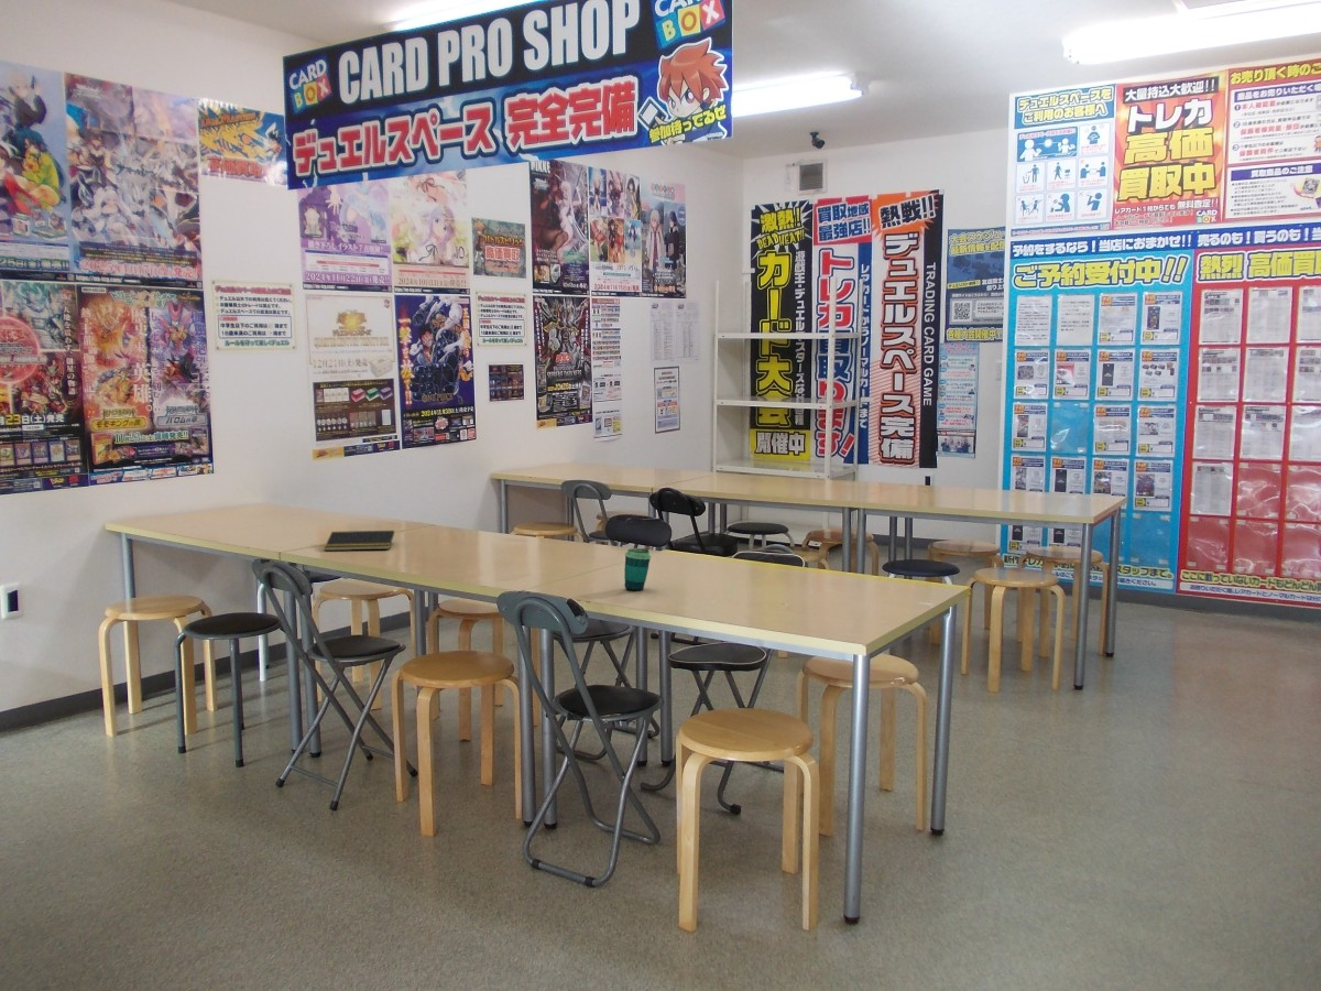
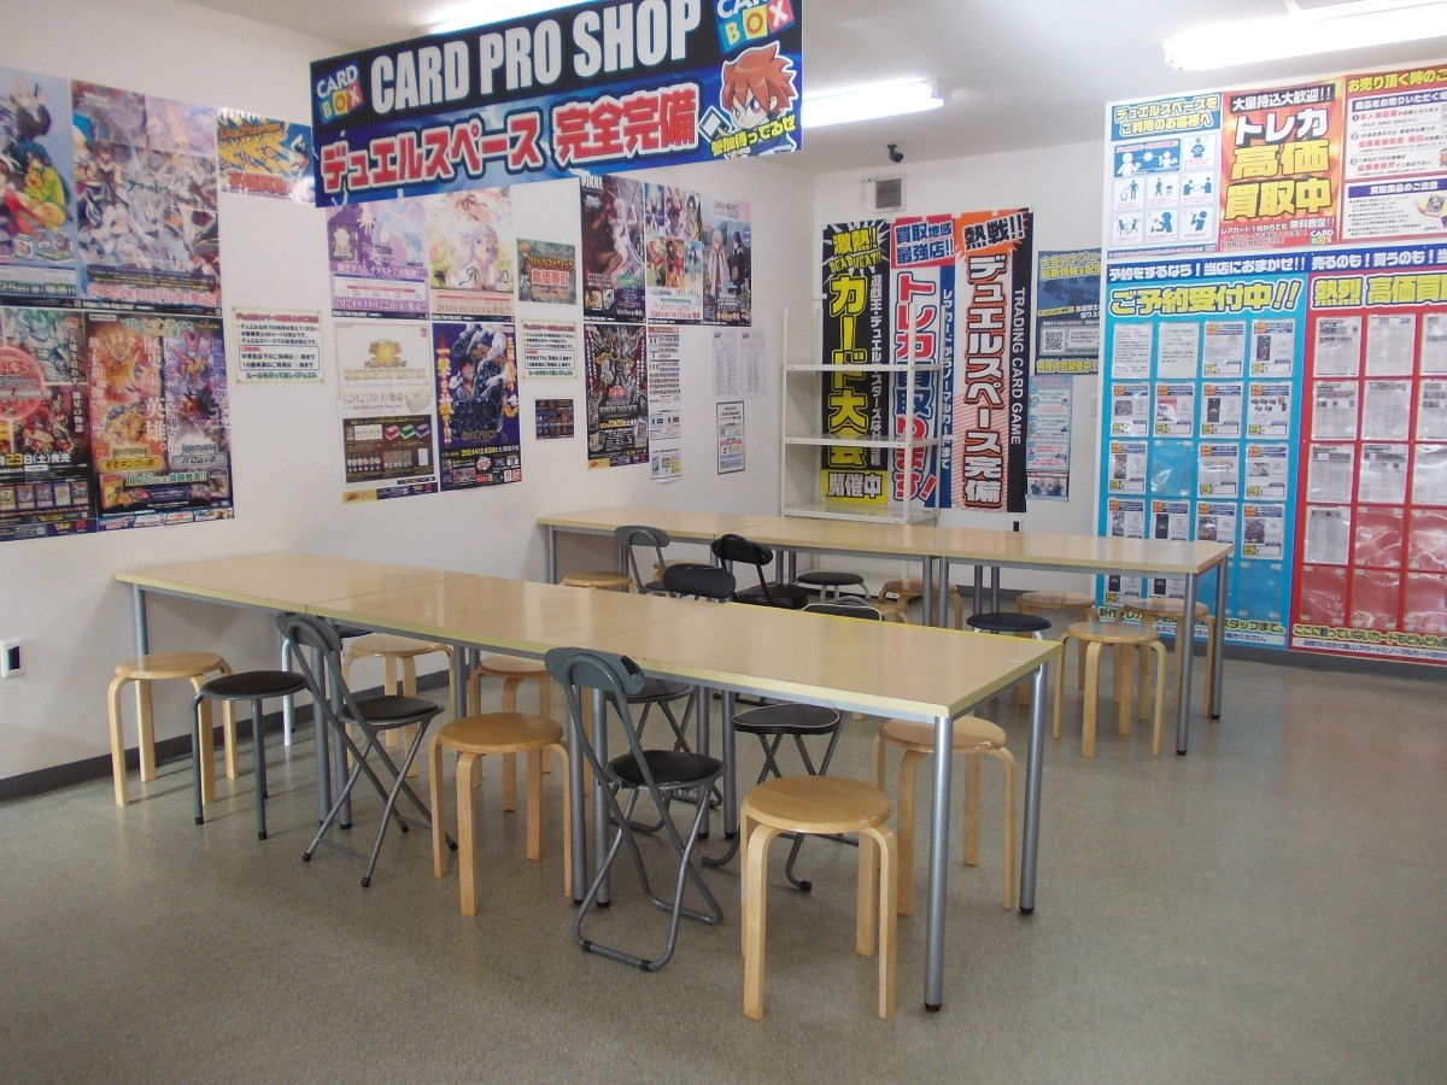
- cup [623,547,652,591]
- notepad [324,530,395,552]
